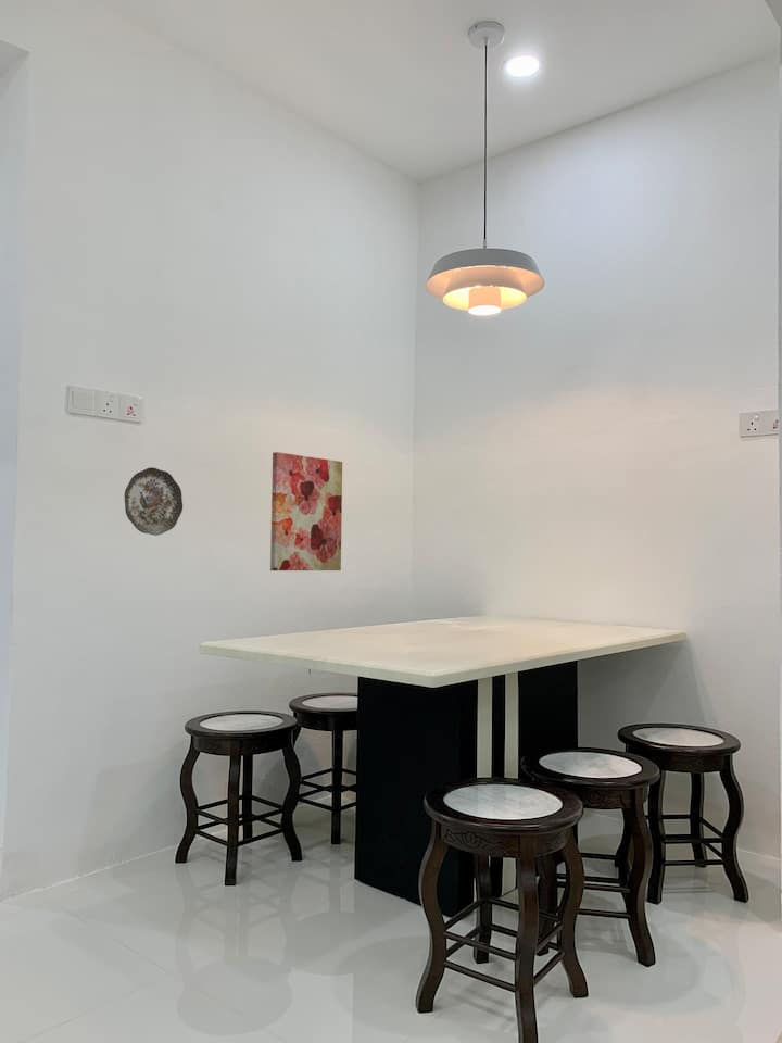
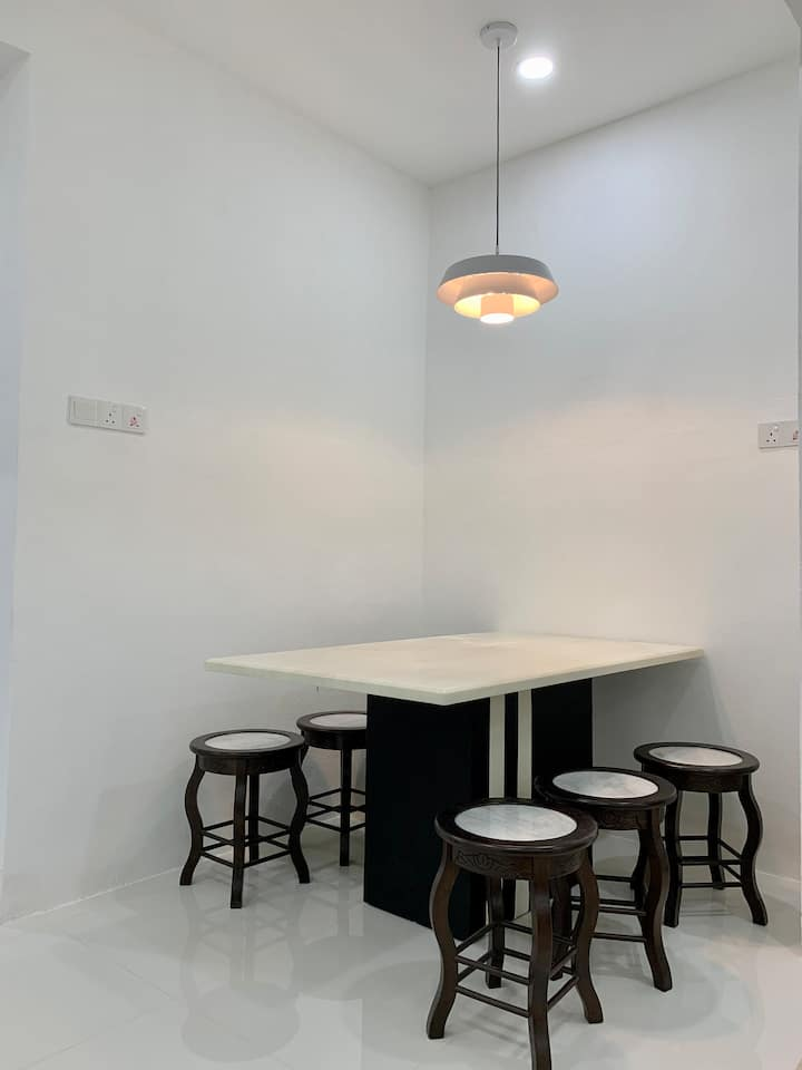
- wall art [269,451,343,571]
- decorative plate [124,466,184,537]
